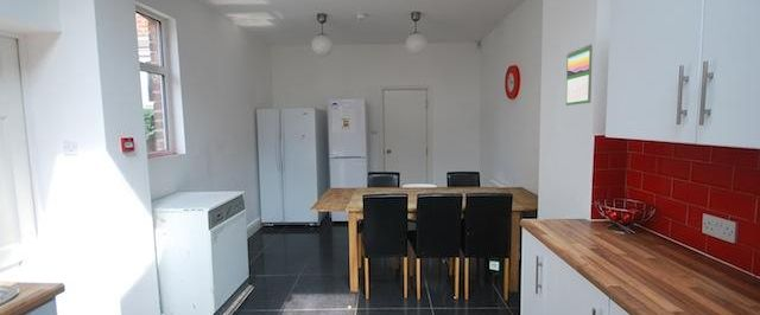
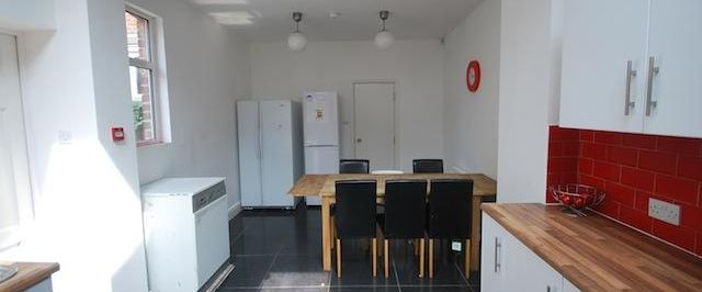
- calendar [565,43,594,107]
